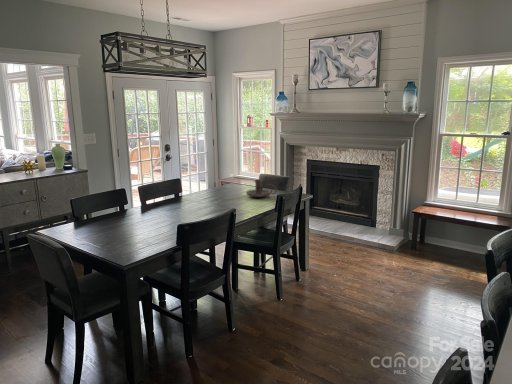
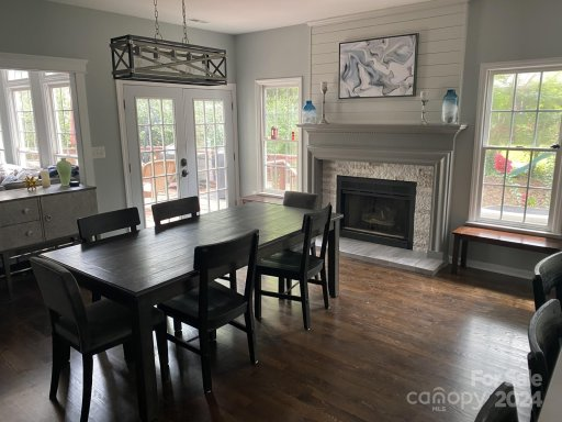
- candle holder [245,178,278,198]
